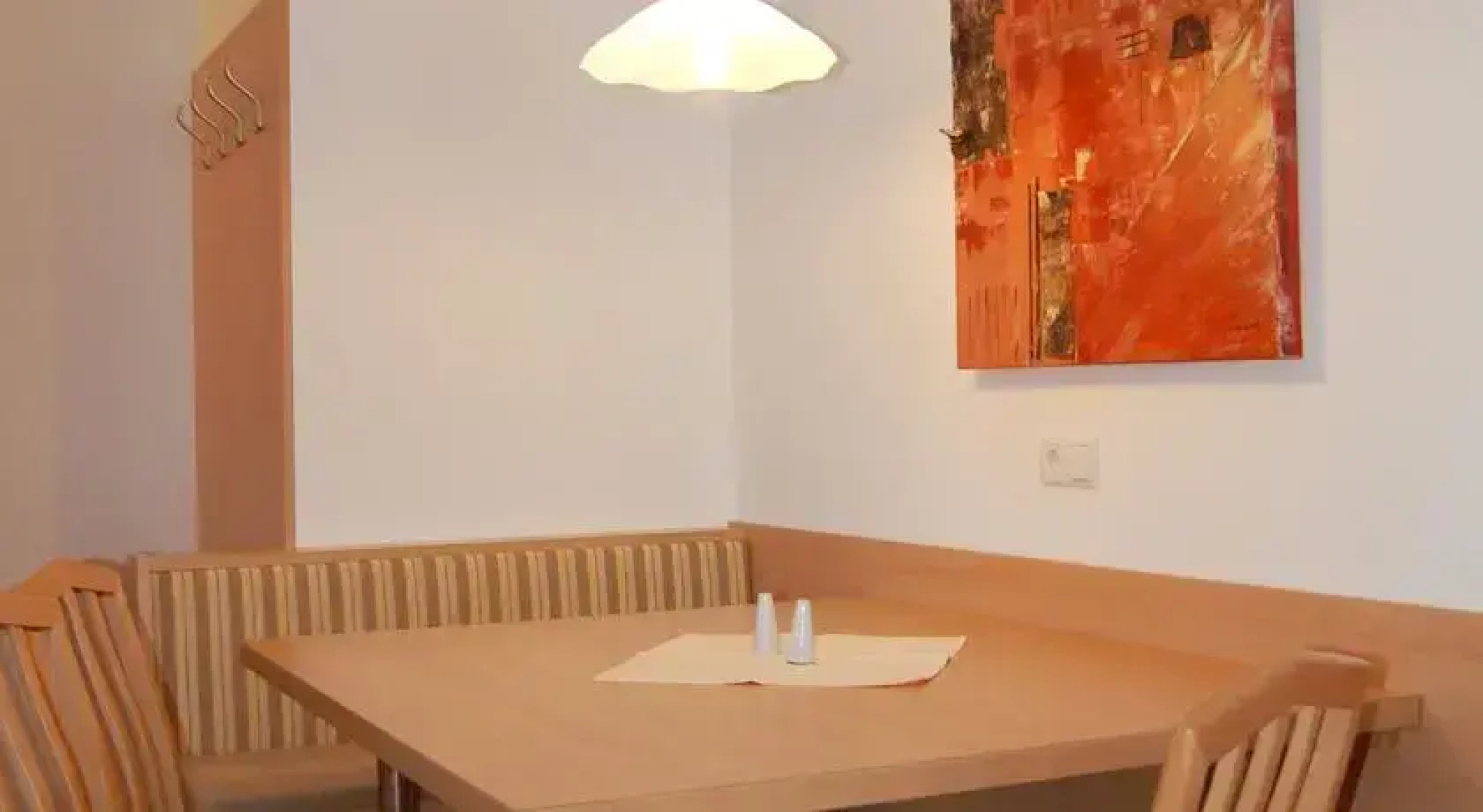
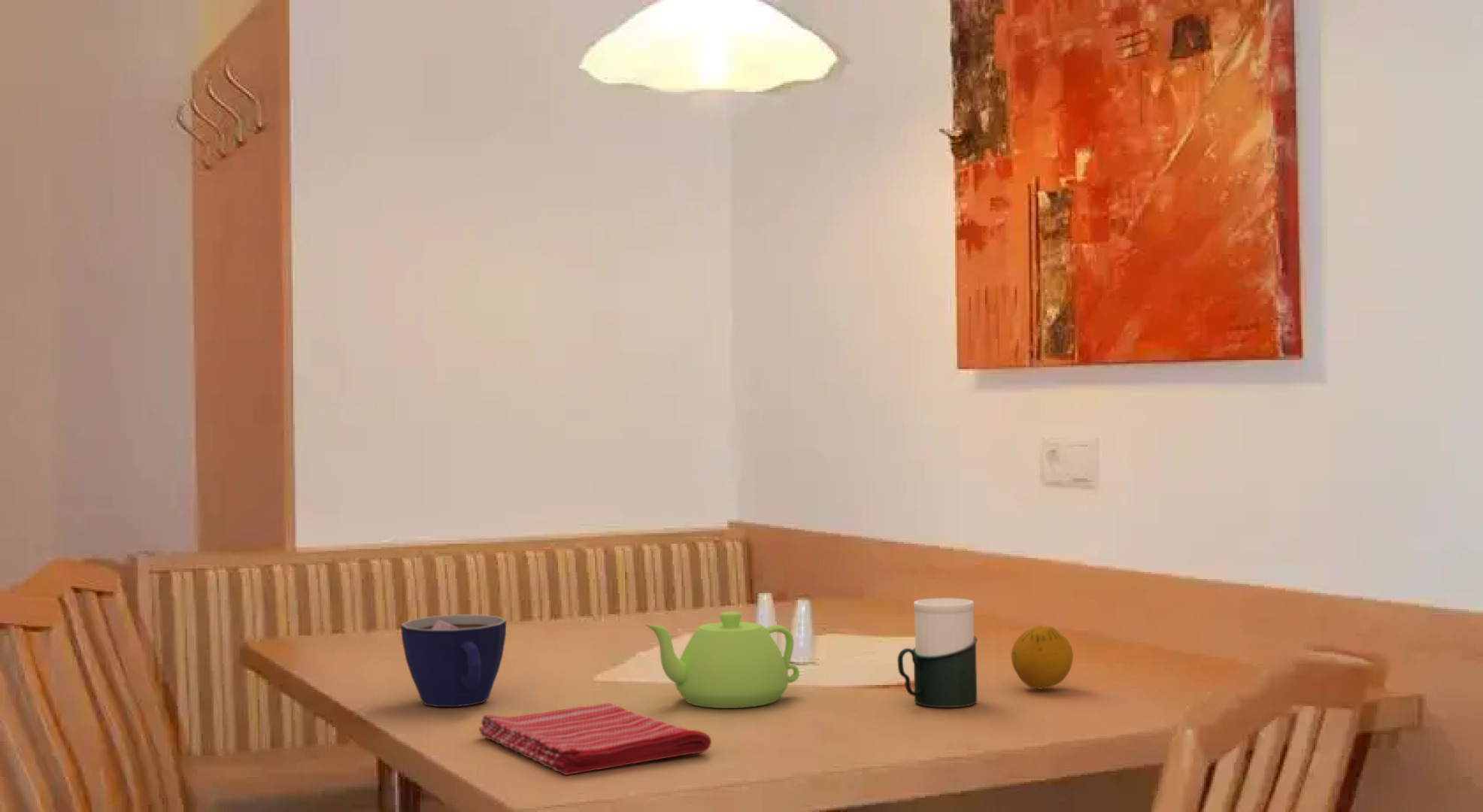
+ teapot [644,611,800,709]
+ cup [400,614,507,707]
+ fruit [1011,625,1074,690]
+ dish towel [478,703,712,776]
+ cup [896,598,978,708]
